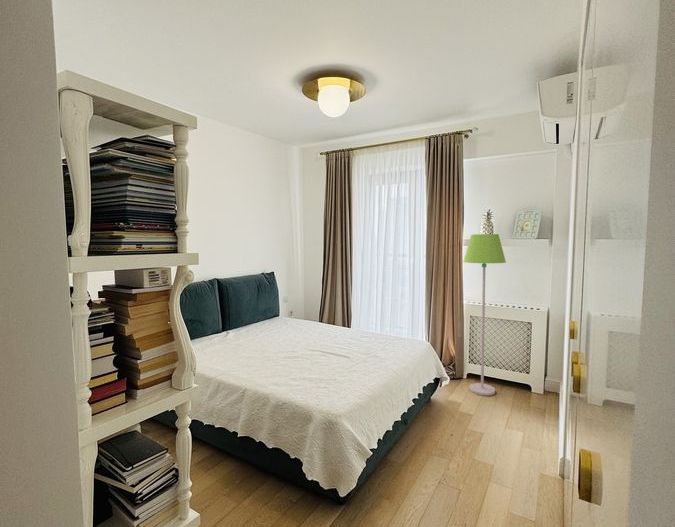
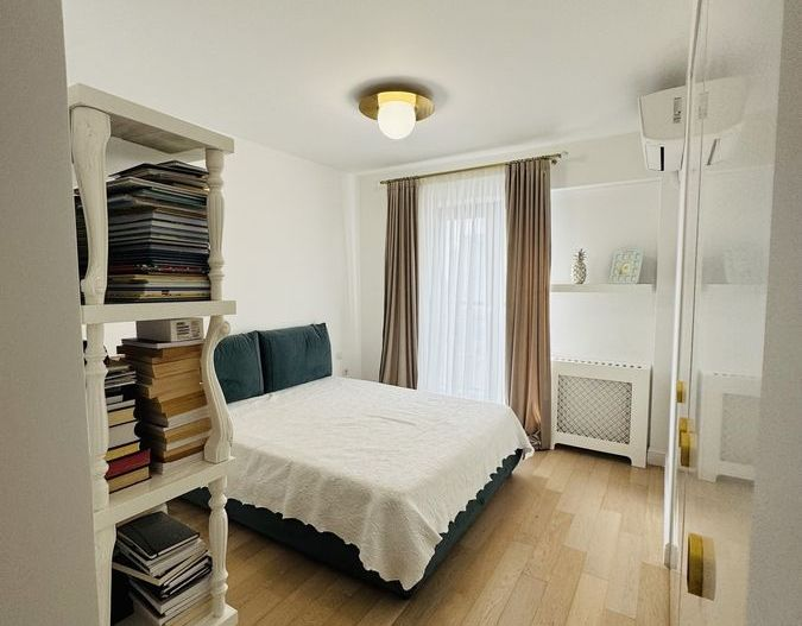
- floor lamp [463,233,507,397]
